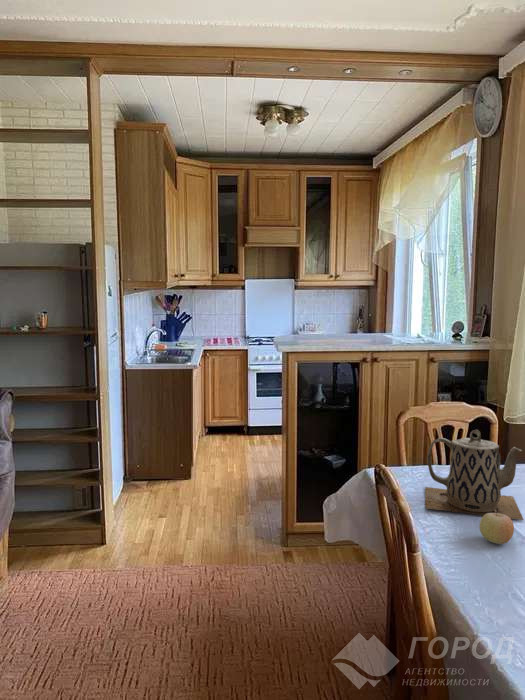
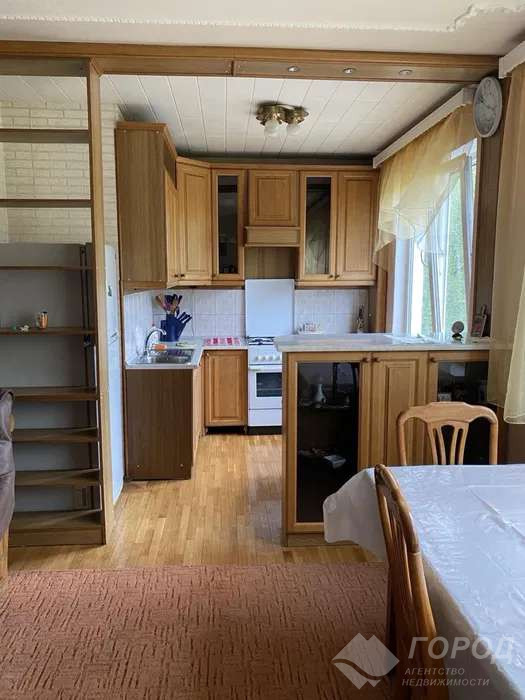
- teapot [424,429,525,521]
- fruit [479,510,515,545]
